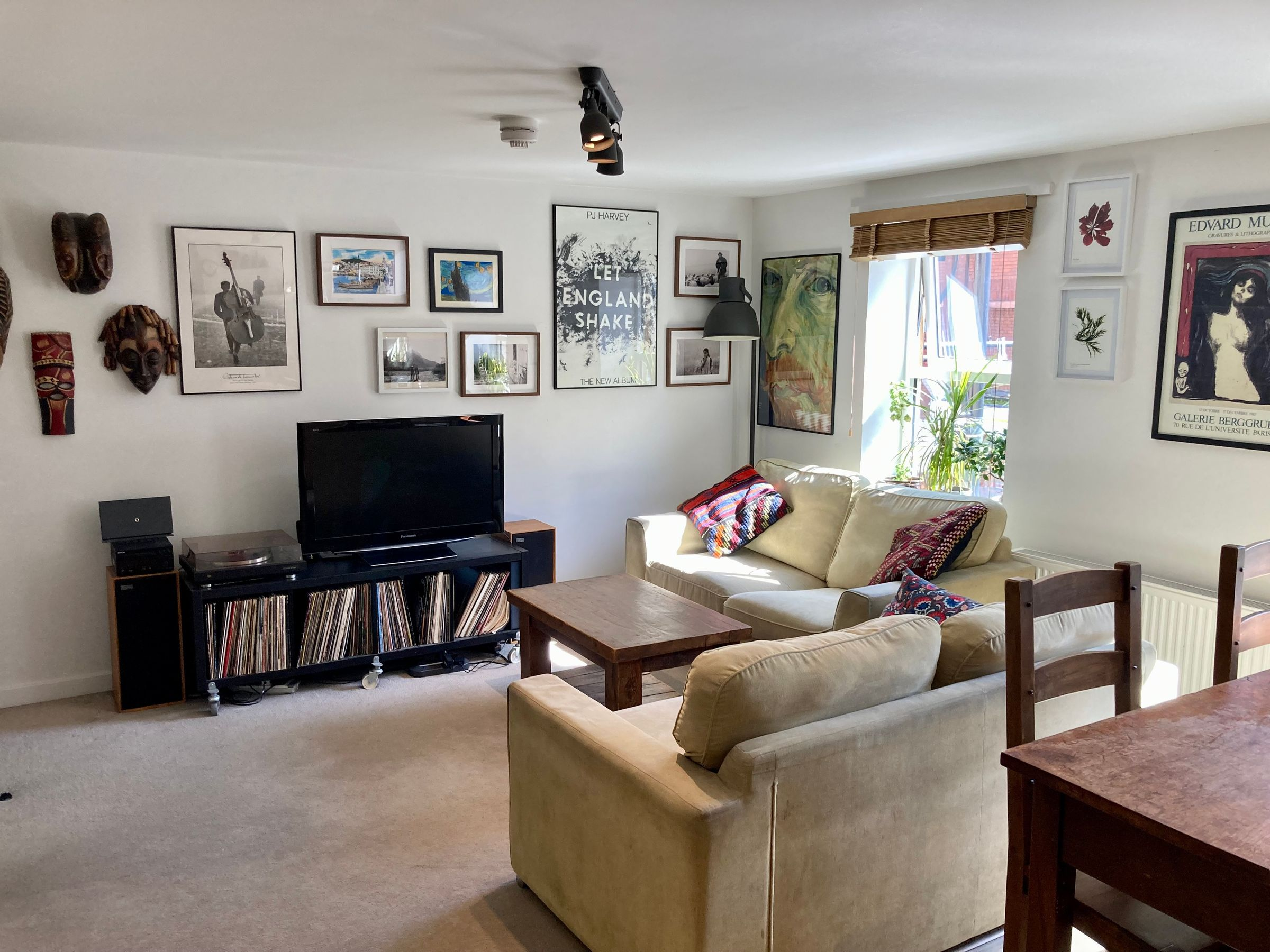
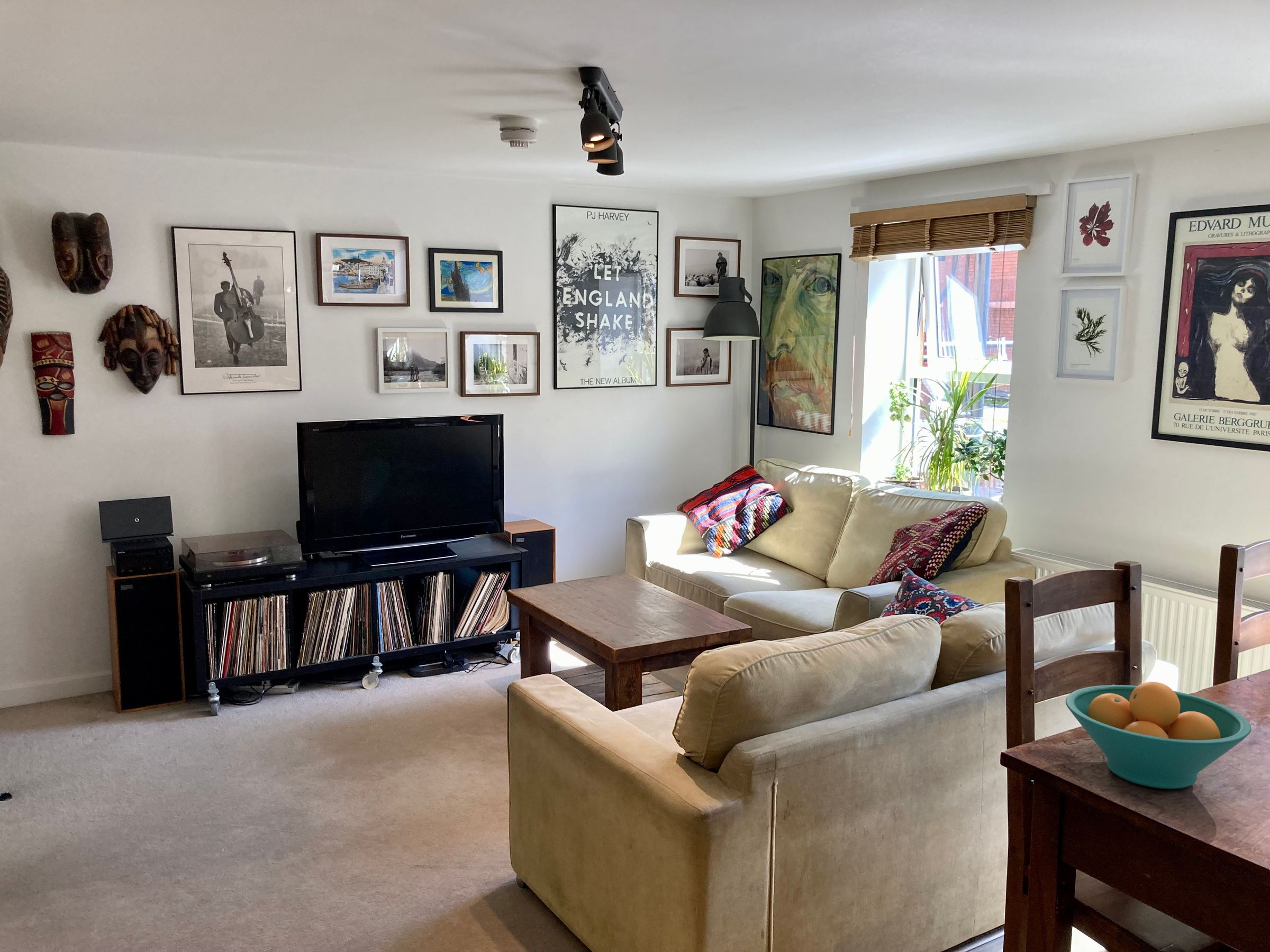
+ fruit bowl [1065,681,1251,789]
